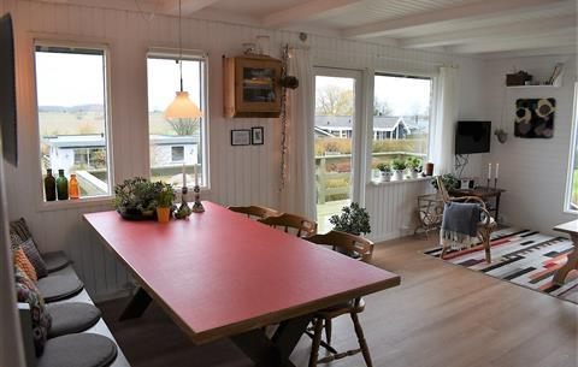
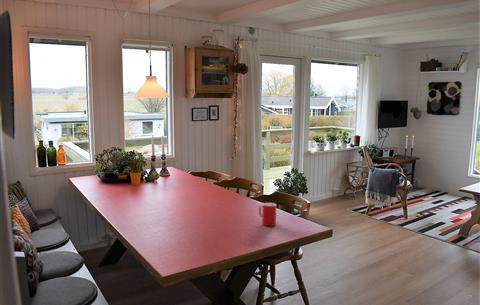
+ cup [258,202,277,227]
